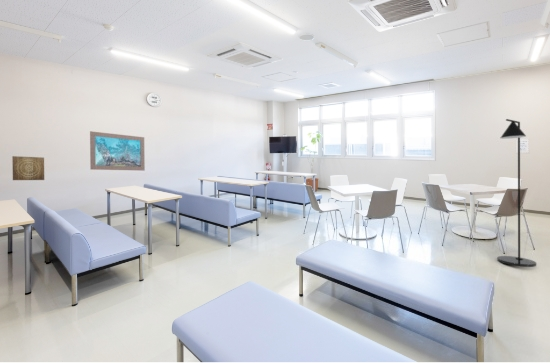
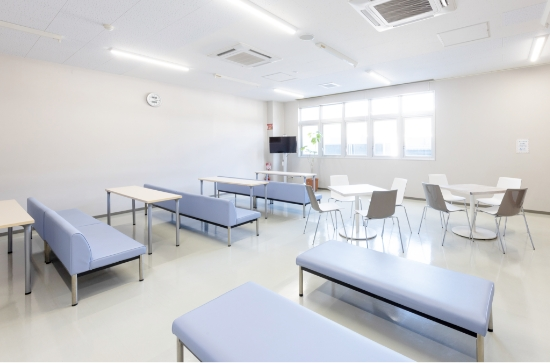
- wall art [11,155,45,181]
- wall art [89,130,146,171]
- floor lamp [496,118,538,268]
